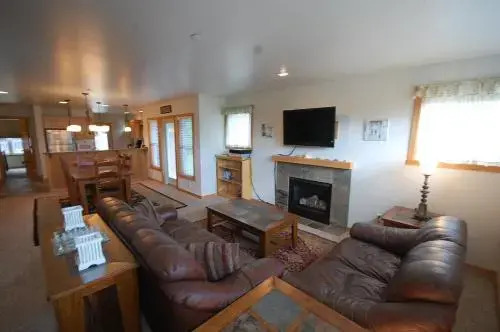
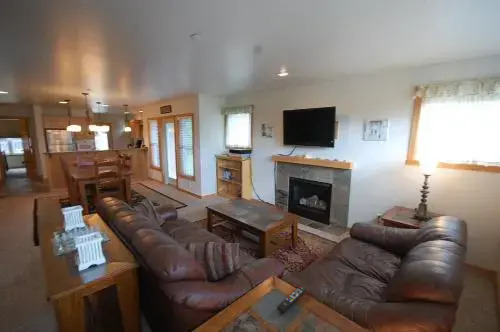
+ remote control [276,285,308,314]
